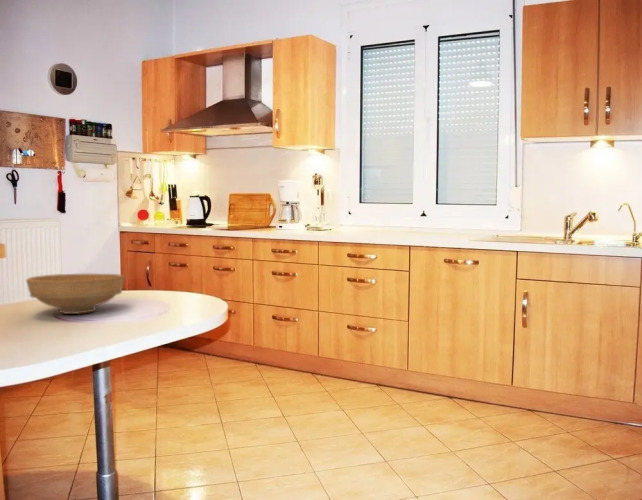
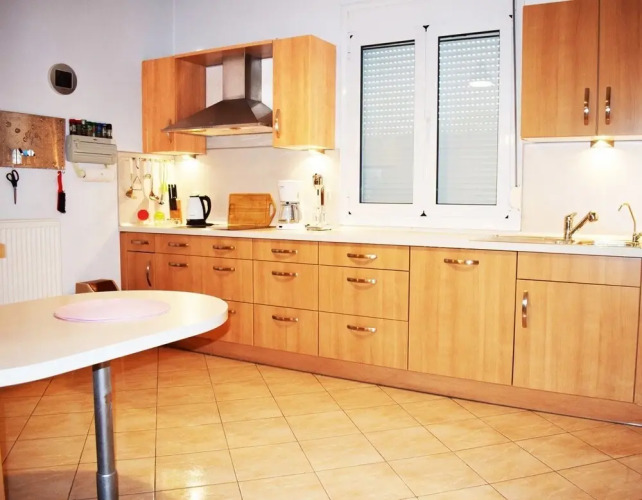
- bowl [25,273,126,315]
